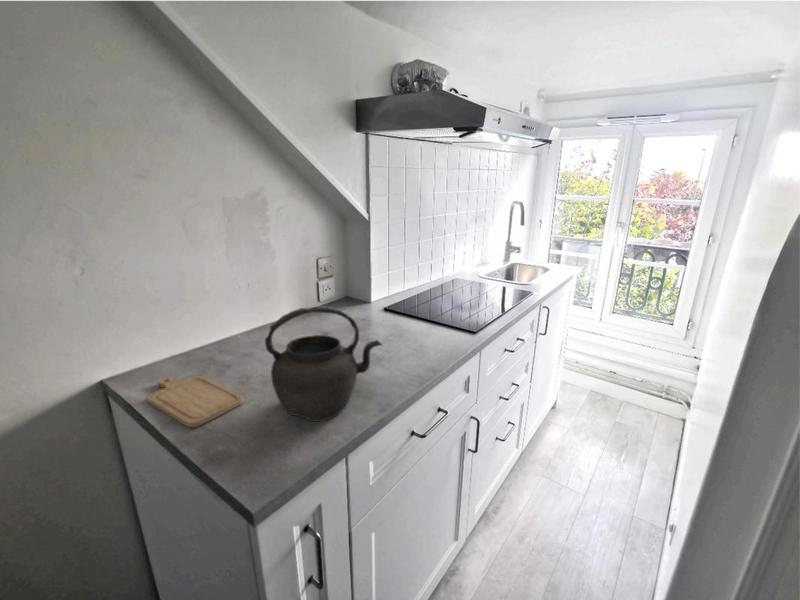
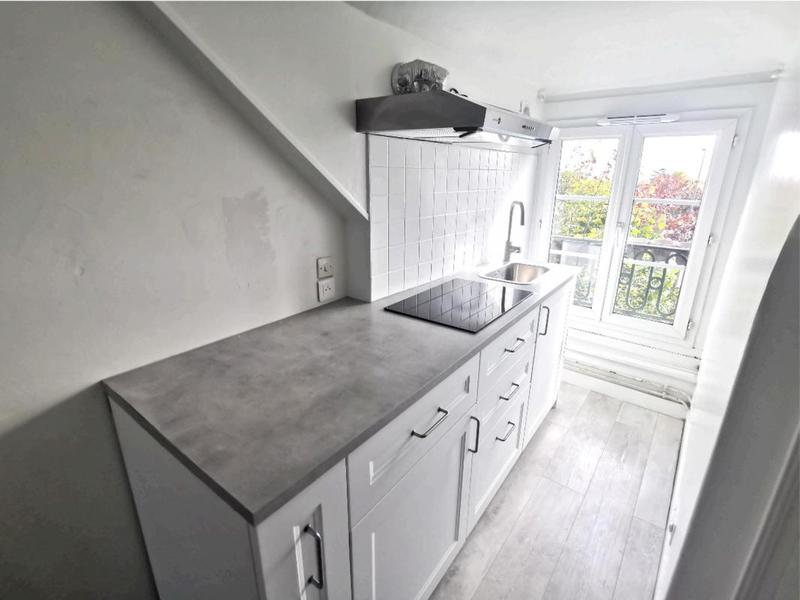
- chopping board [147,375,245,428]
- kettle [264,305,383,423]
